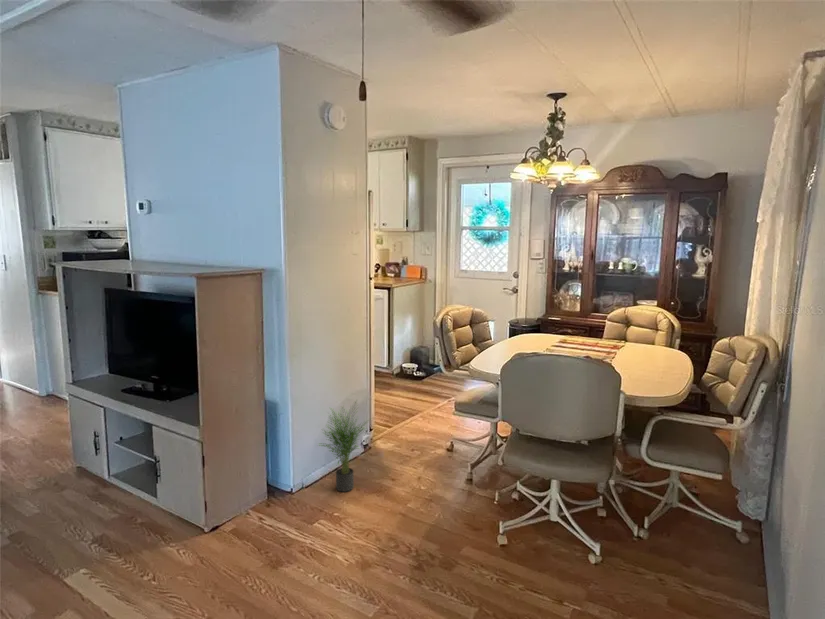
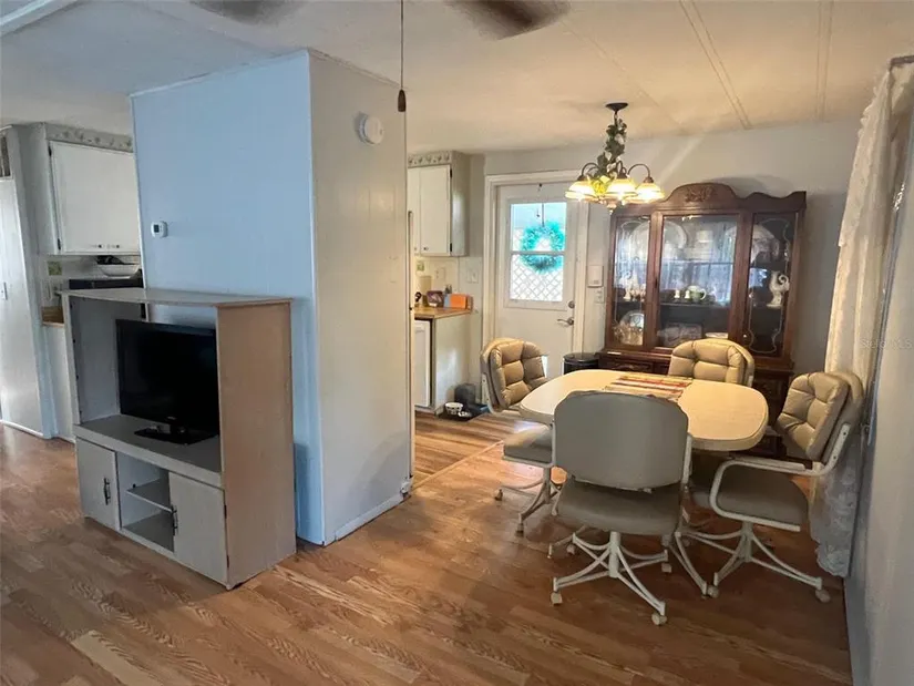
- potted plant [317,399,371,493]
